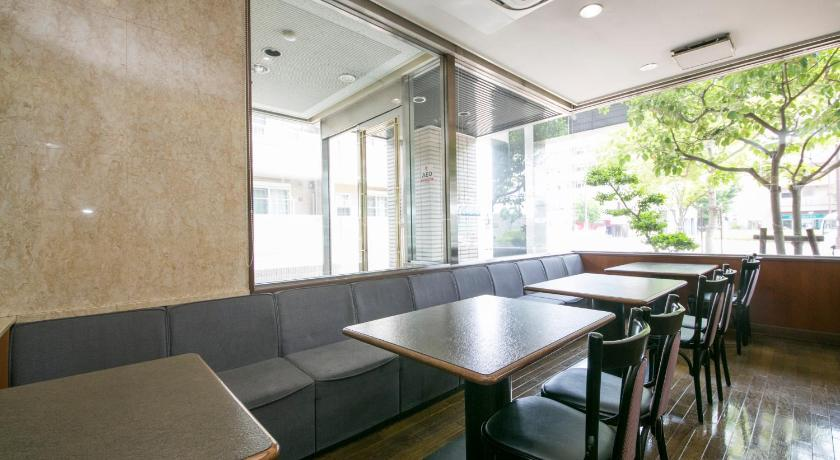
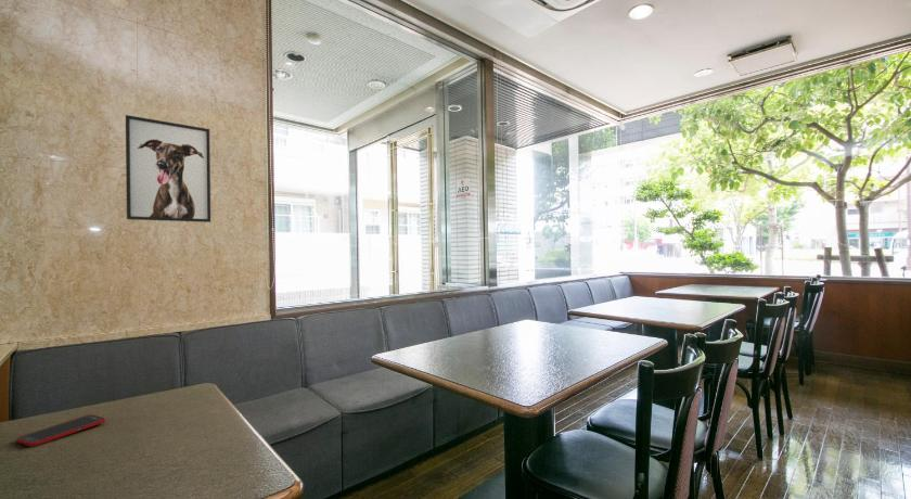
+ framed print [125,114,211,223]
+ cell phone [15,413,106,448]
